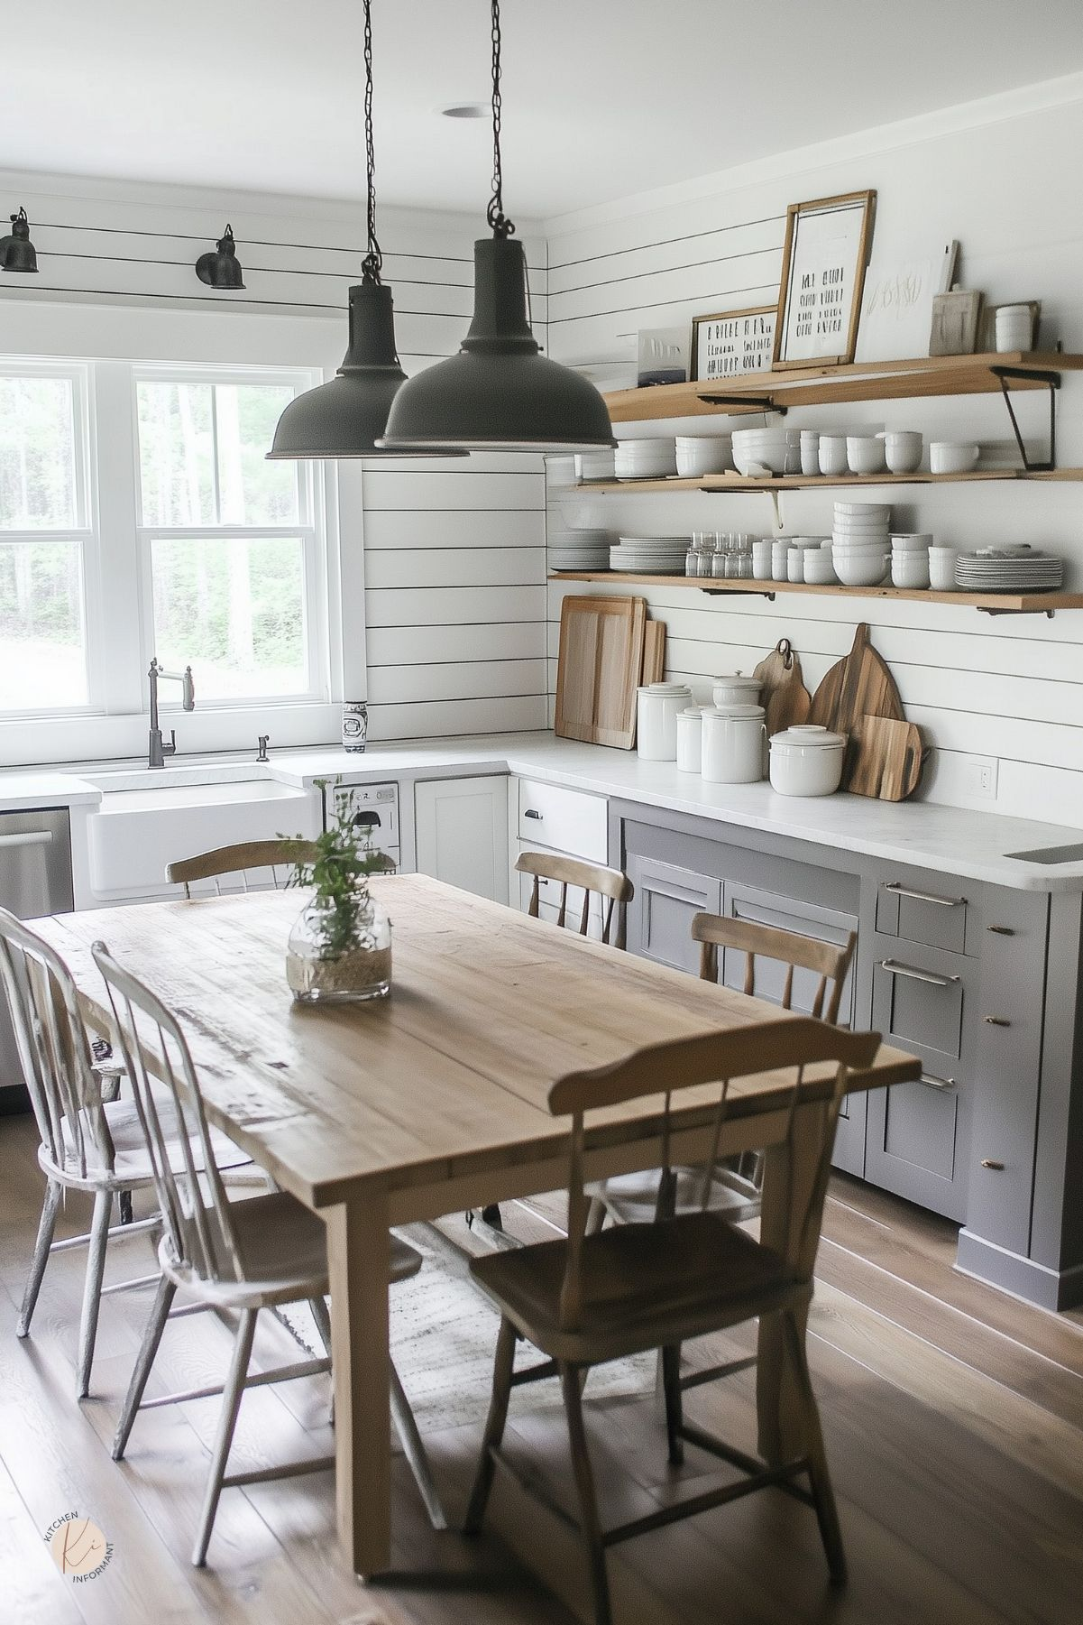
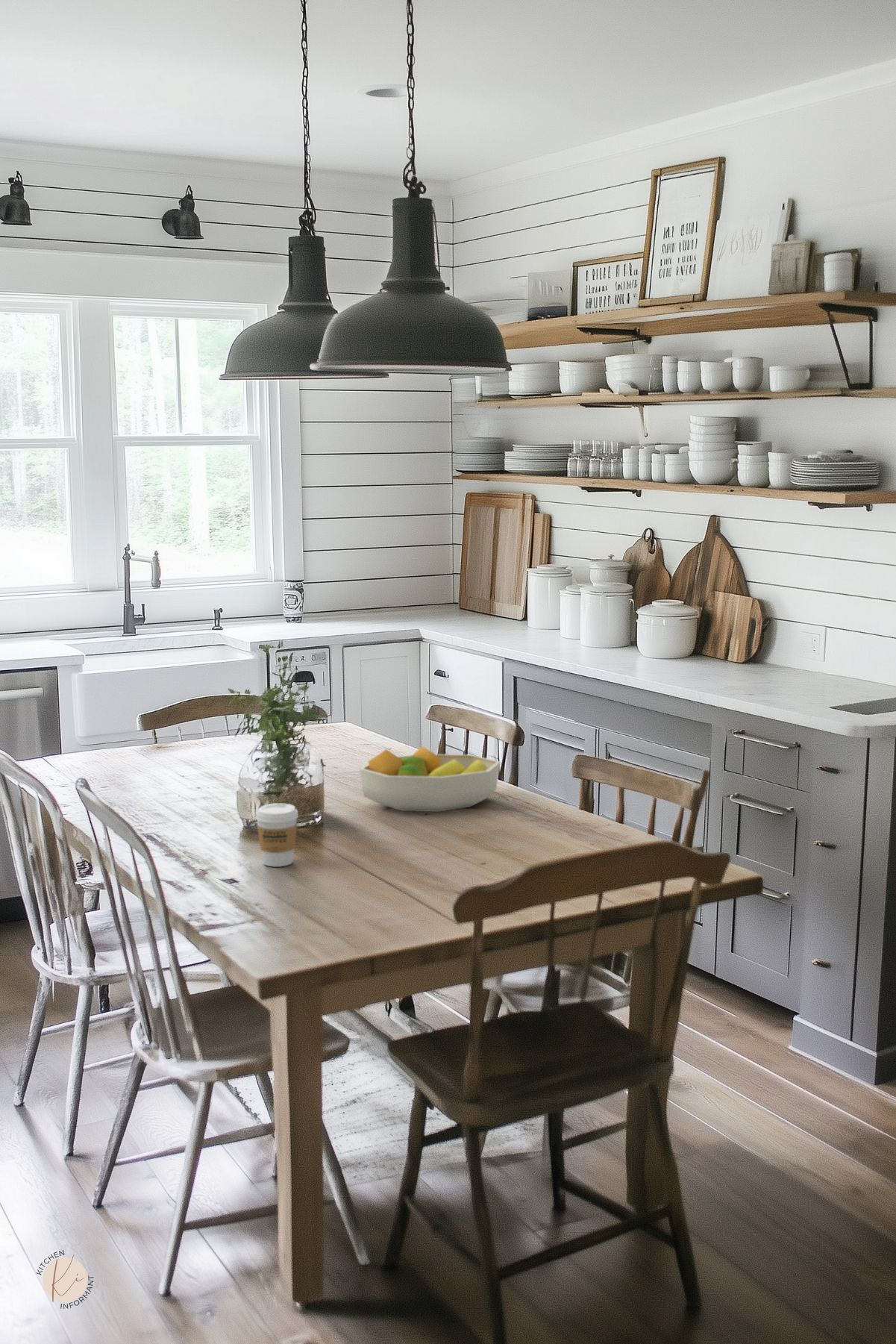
+ coffee cup [254,802,299,867]
+ fruit bowl [359,746,501,813]
